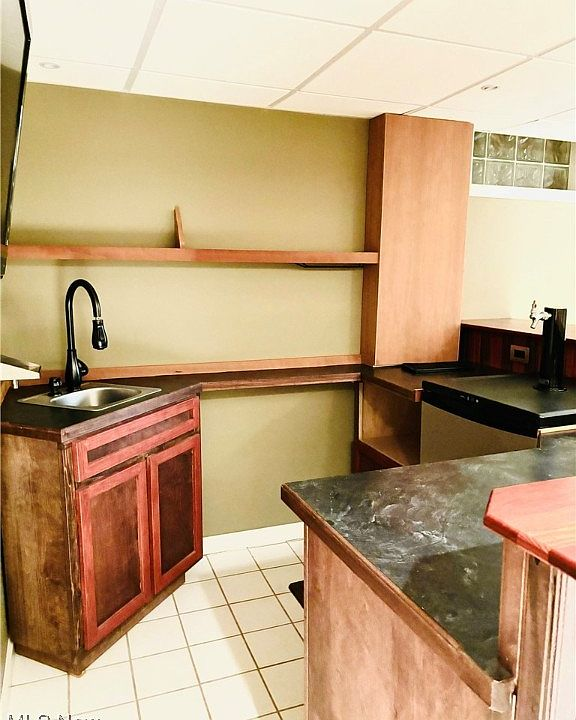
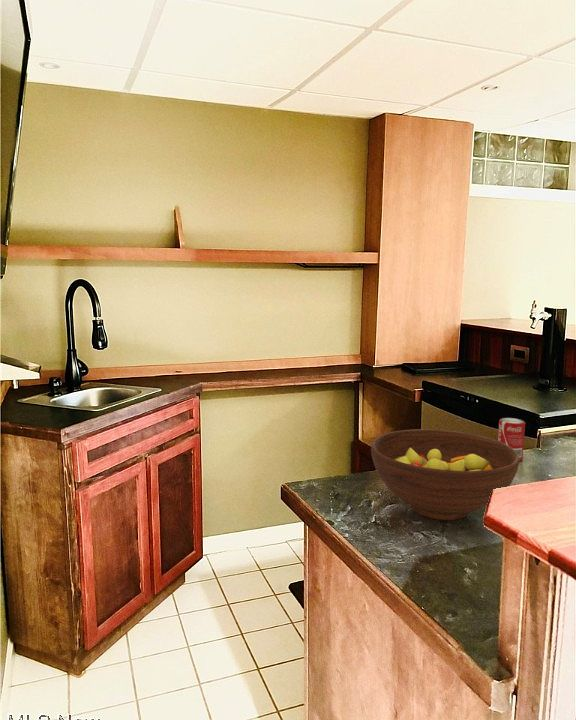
+ fruit bowl [370,428,520,521]
+ beverage can [497,417,526,462]
